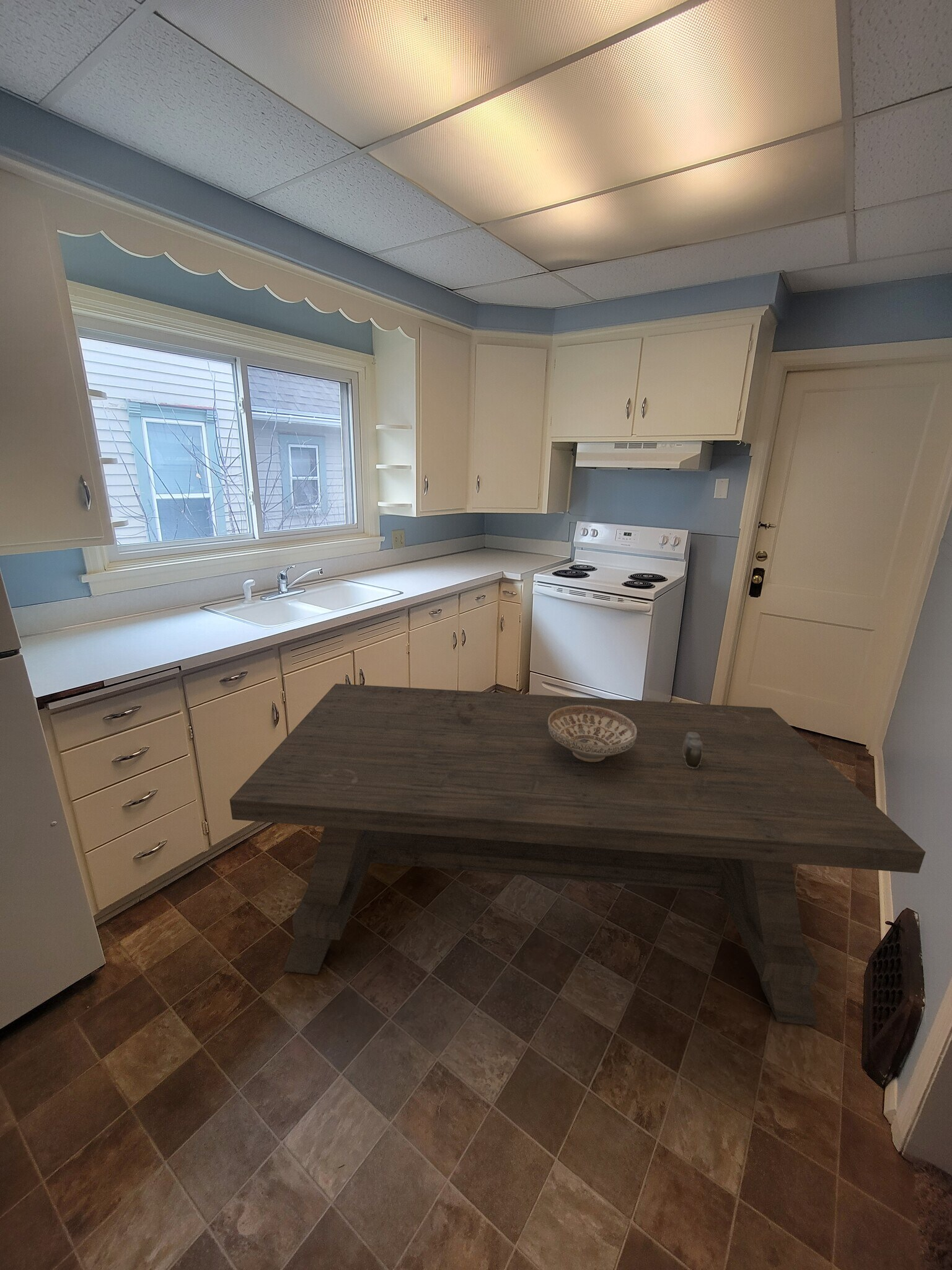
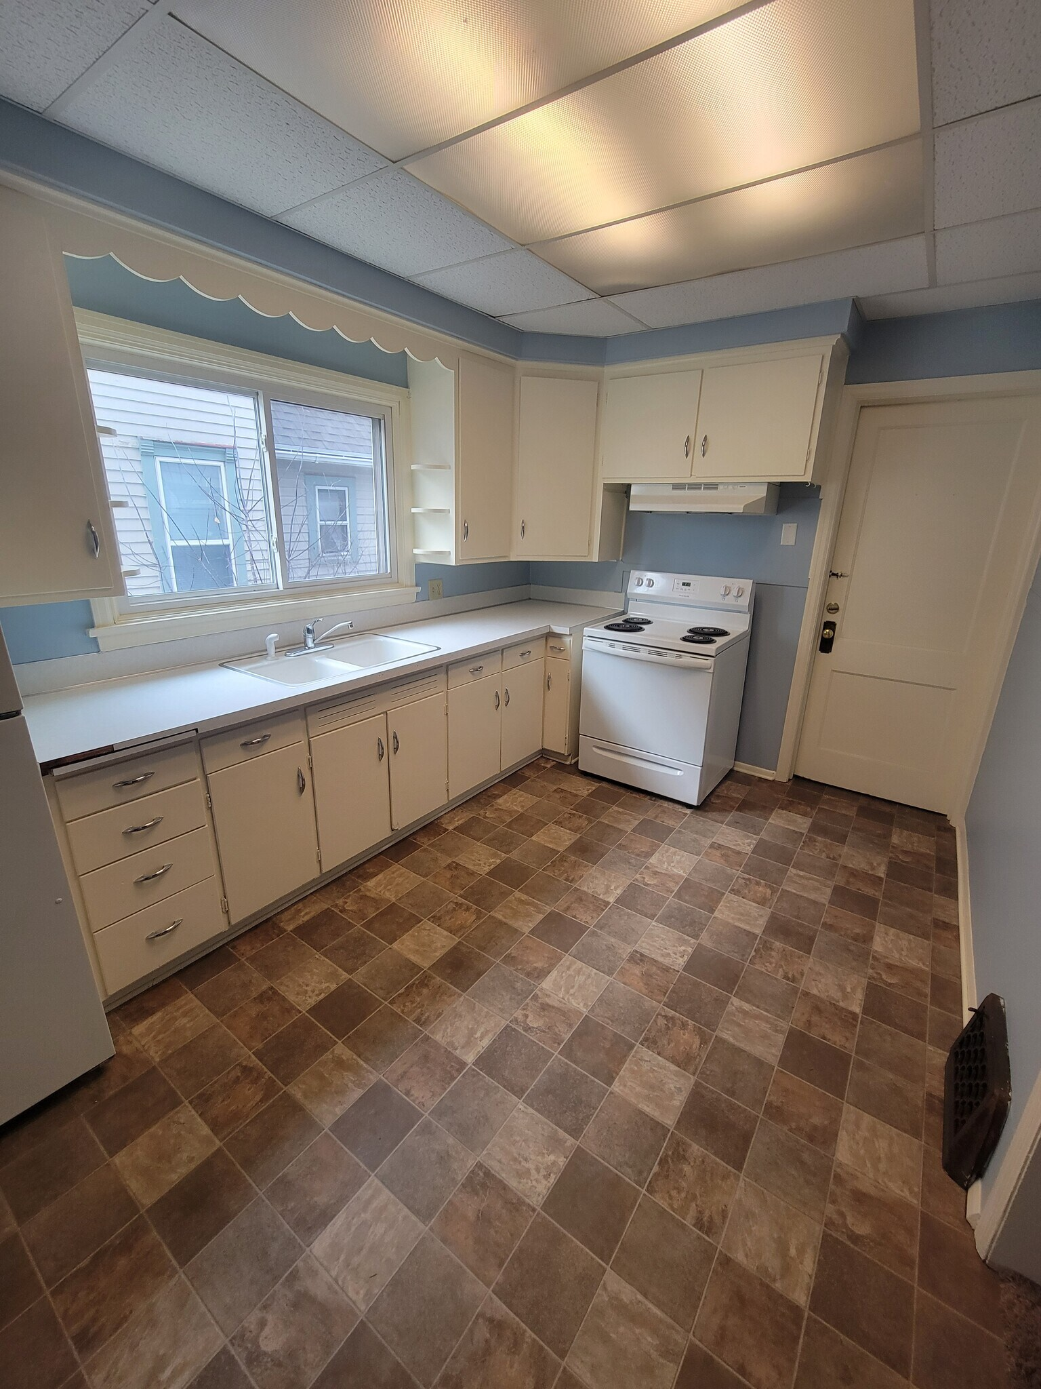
- salt and pepper shaker [683,732,702,768]
- dining table [229,683,926,1026]
- decorative bowl [548,705,637,762]
